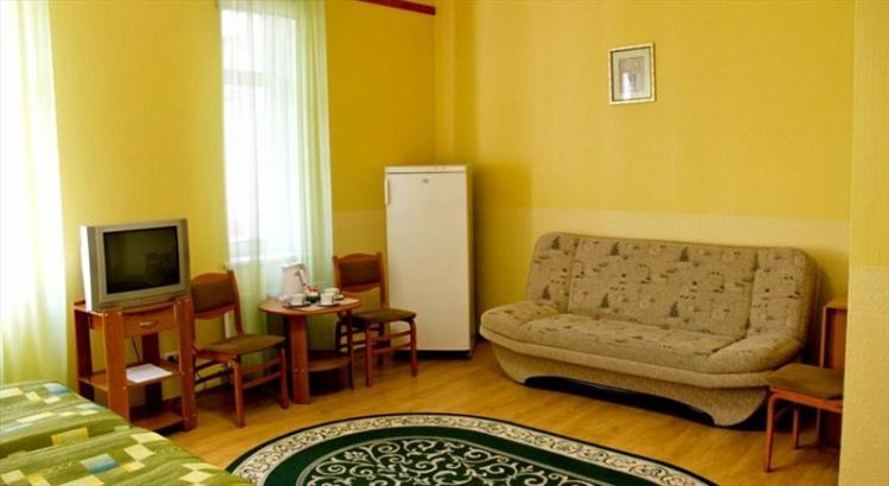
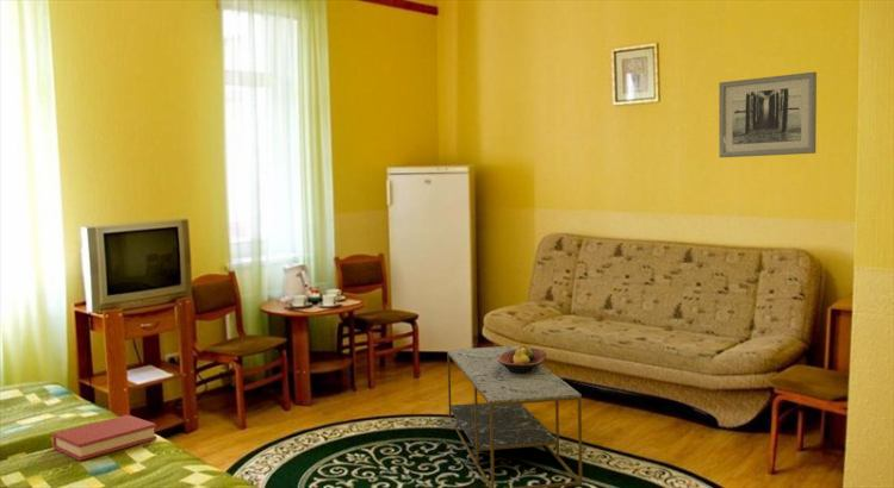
+ coffee table [446,344,583,488]
+ hardback book [51,414,157,462]
+ wall art [718,71,818,158]
+ fruit bowl [498,344,547,374]
